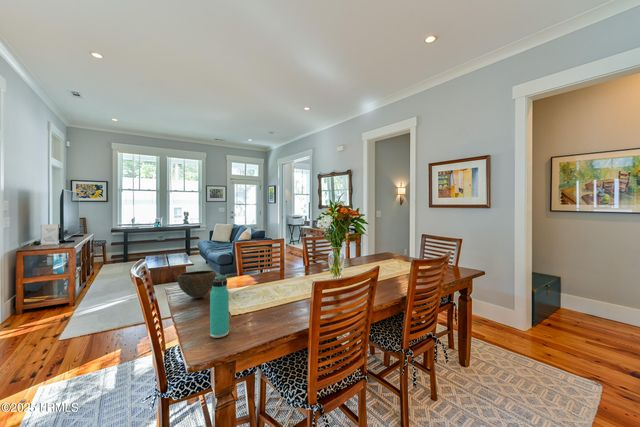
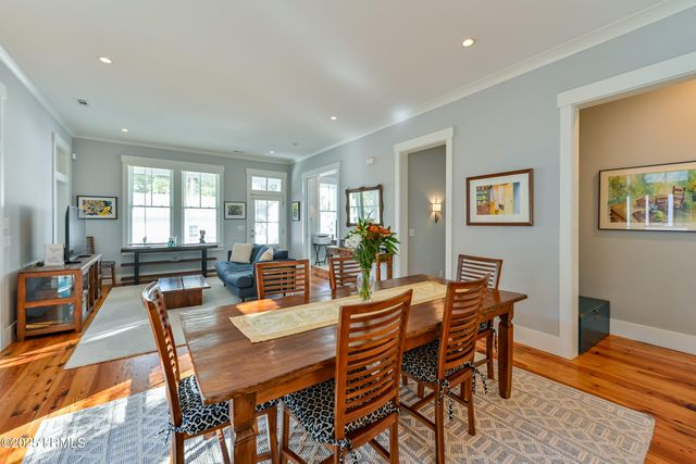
- thermos bottle [209,274,230,339]
- bowl [176,270,218,299]
